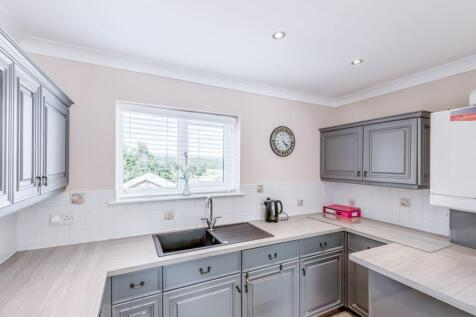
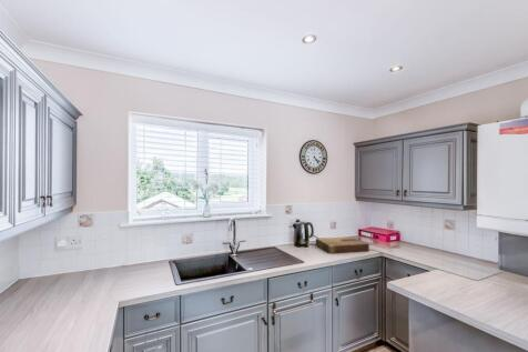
+ cutting board [315,235,370,255]
